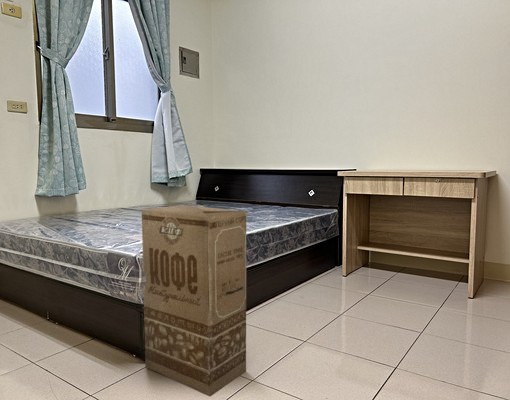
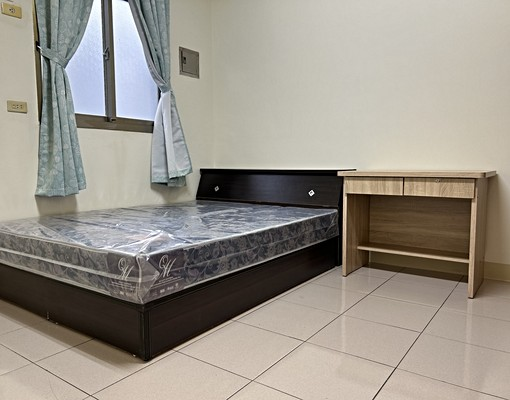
- cardboard box [141,204,247,398]
